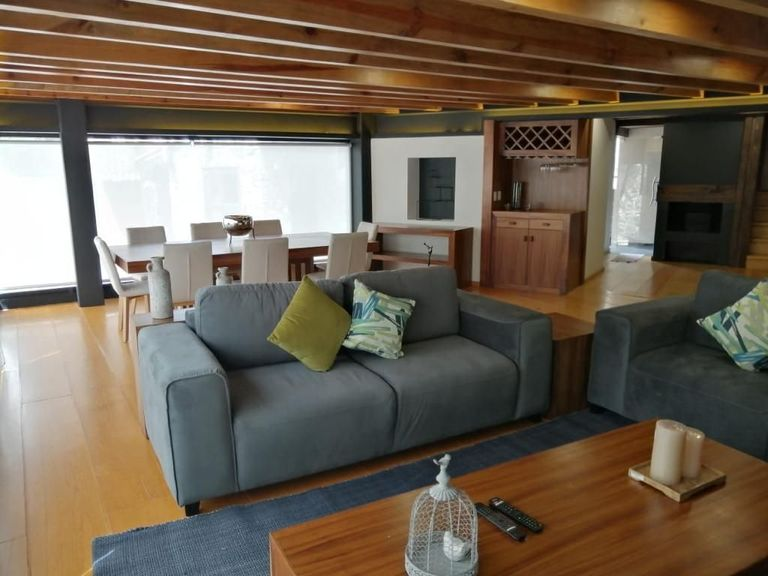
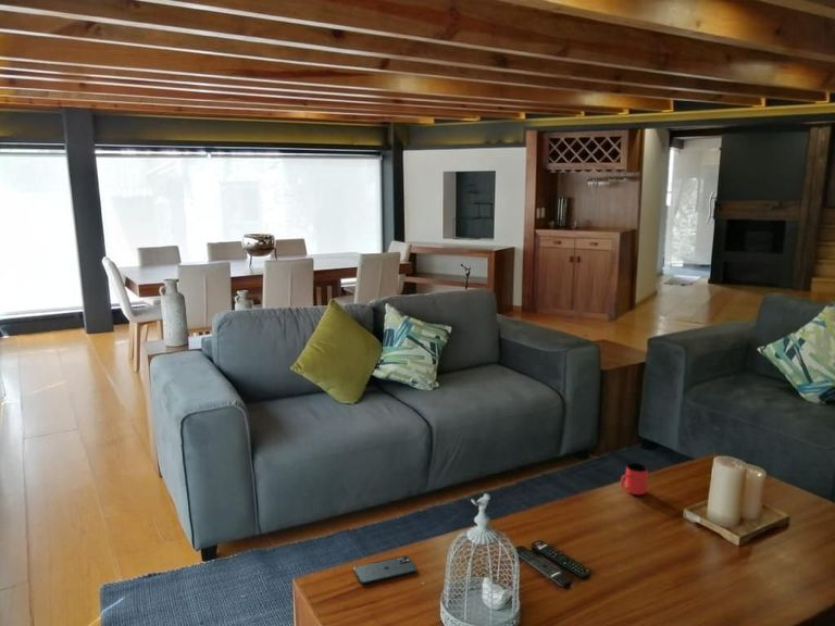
+ smartphone [353,554,418,585]
+ cup [620,462,649,496]
